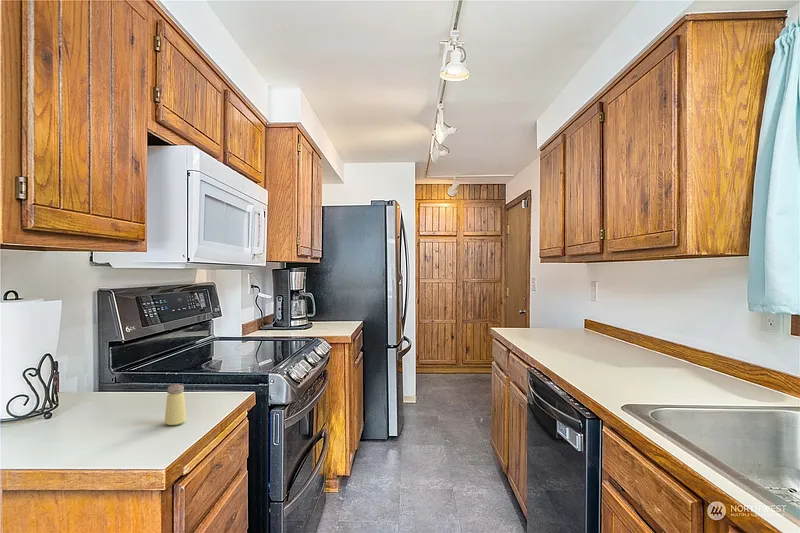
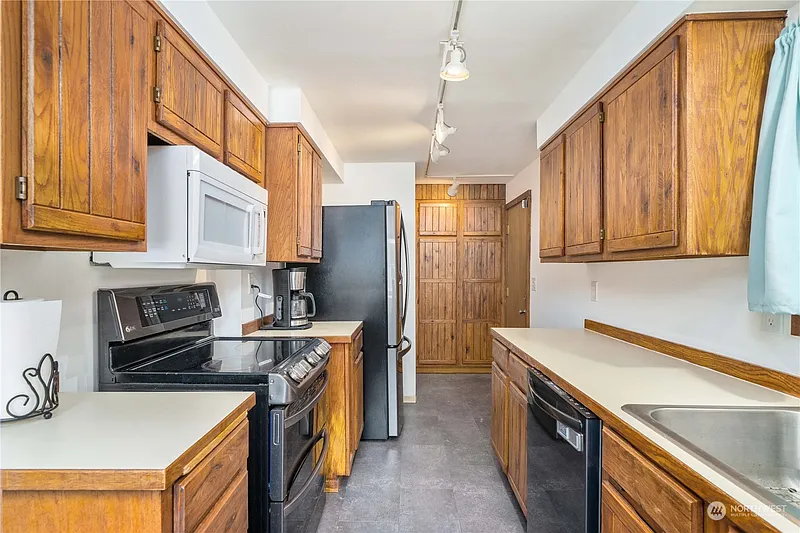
- saltshaker [164,383,187,426]
